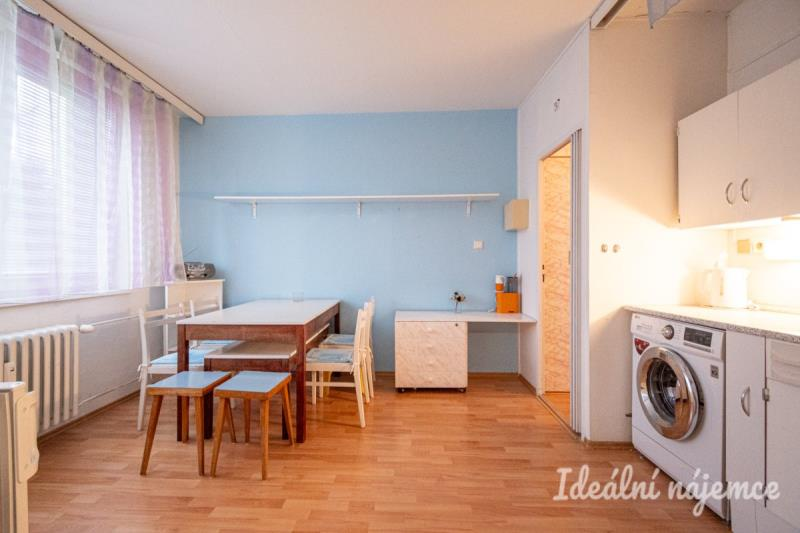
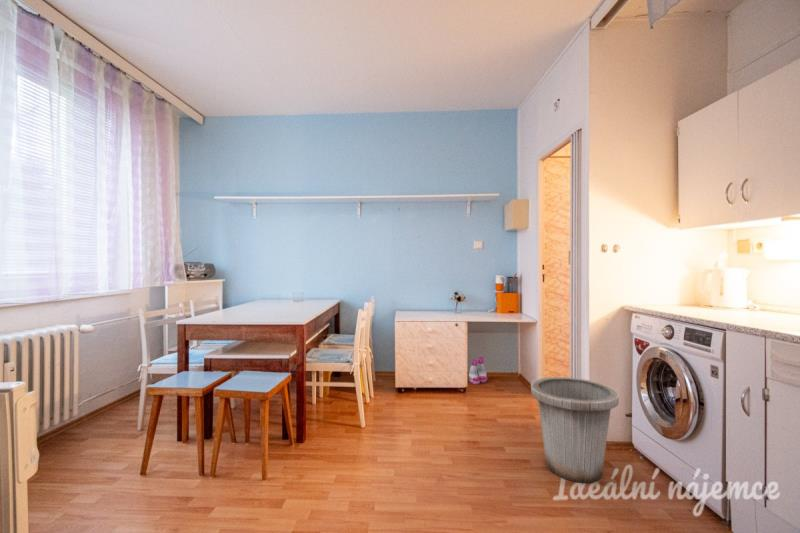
+ trash can [530,376,620,484]
+ boots [467,356,488,385]
